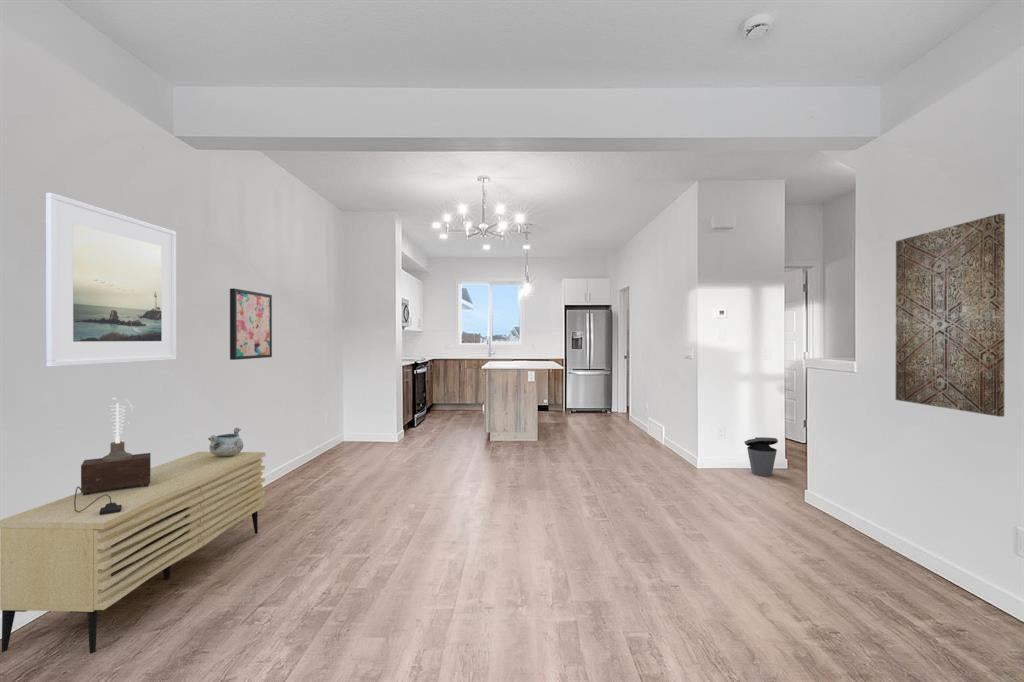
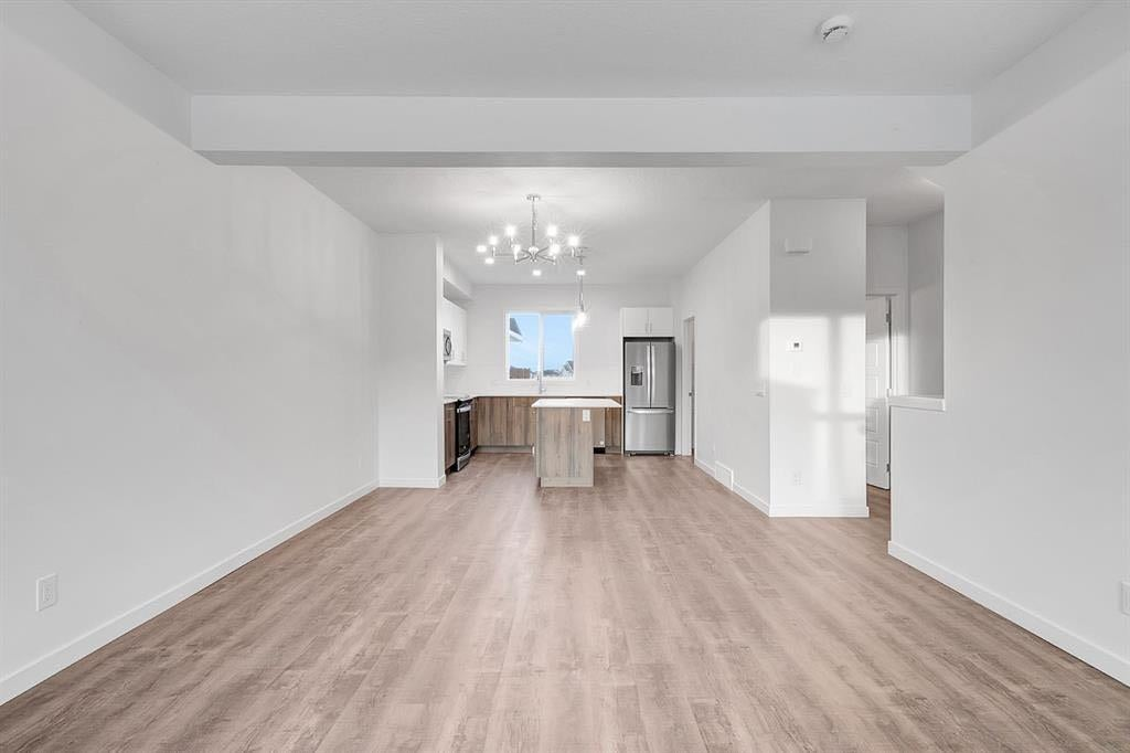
- table lamp [74,397,152,515]
- wall art [229,288,273,361]
- sideboard [0,451,266,654]
- trash can [744,436,779,477]
- decorative bowl [207,427,244,457]
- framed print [45,192,177,368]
- wall art [895,213,1006,418]
